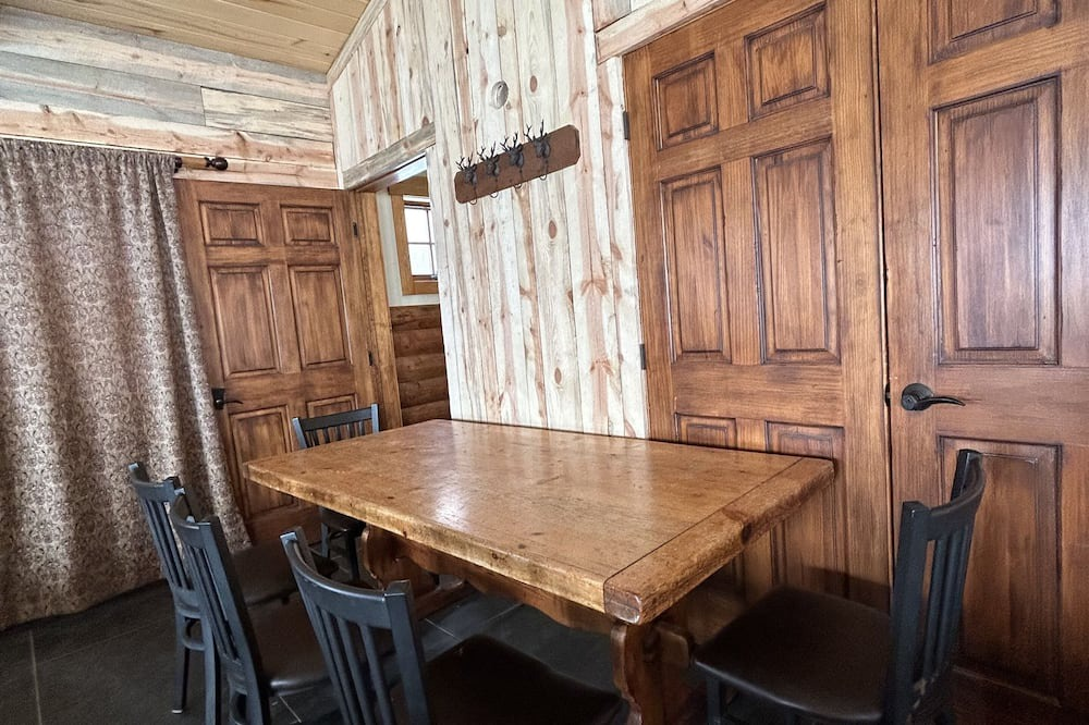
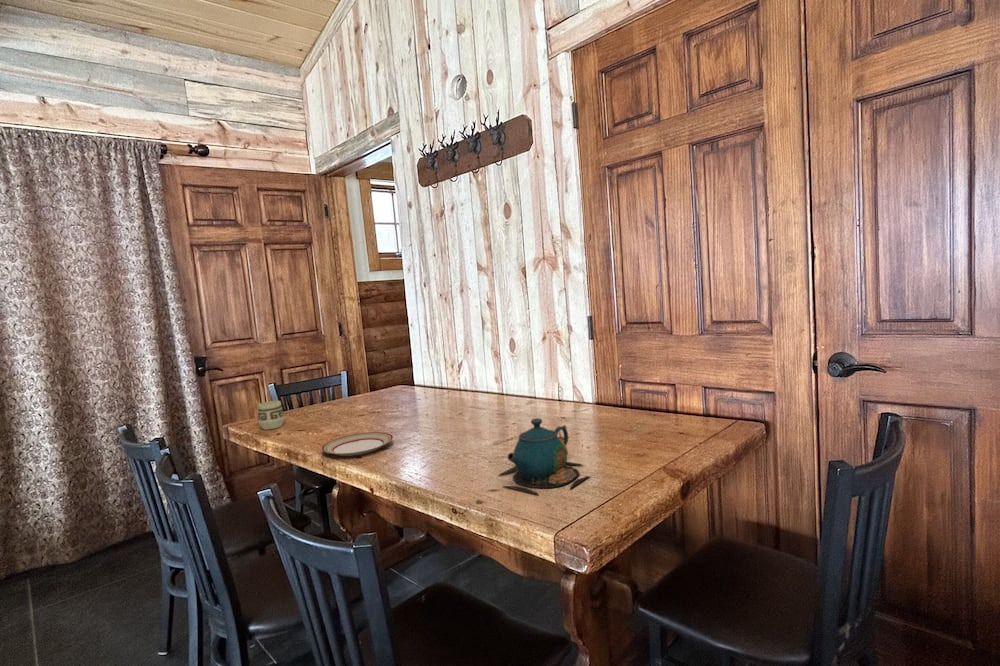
+ cup [257,400,285,431]
+ teapot [498,417,591,496]
+ plate [321,431,394,457]
